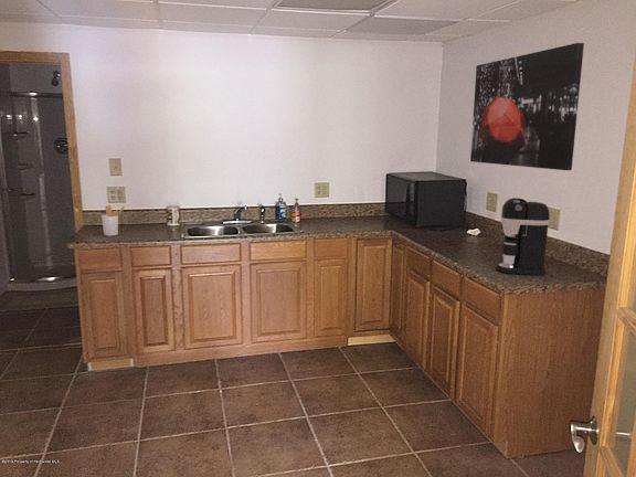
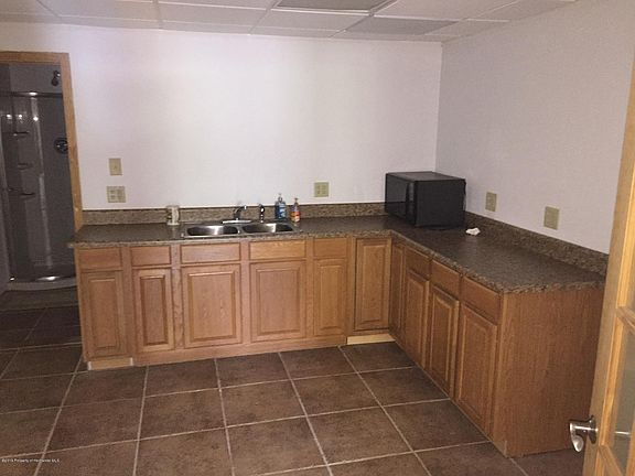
- wall art [469,42,585,171]
- coffee maker [495,197,551,276]
- utensil holder [100,204,126,236]
